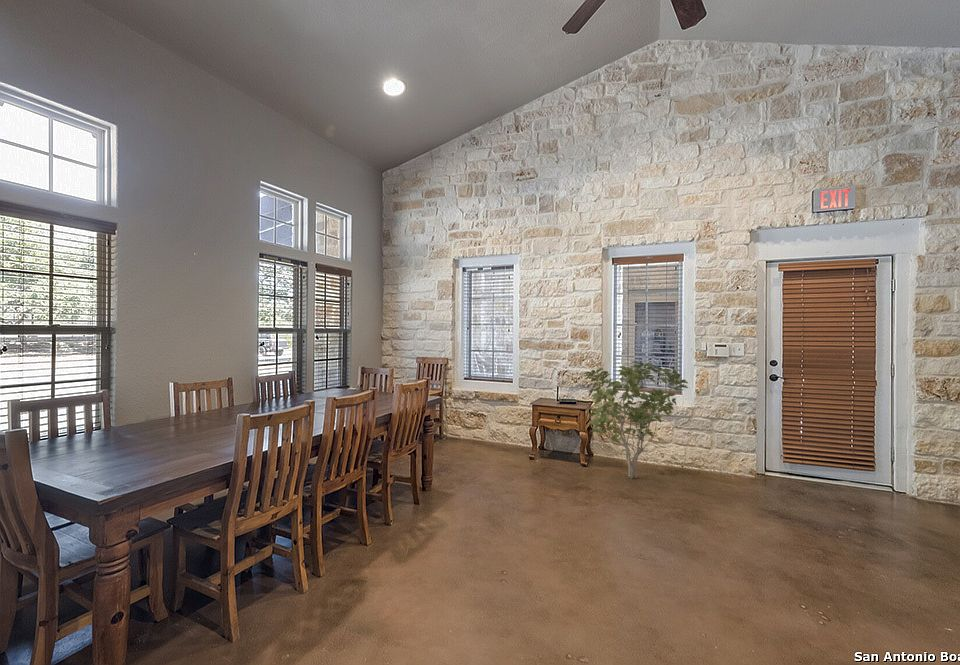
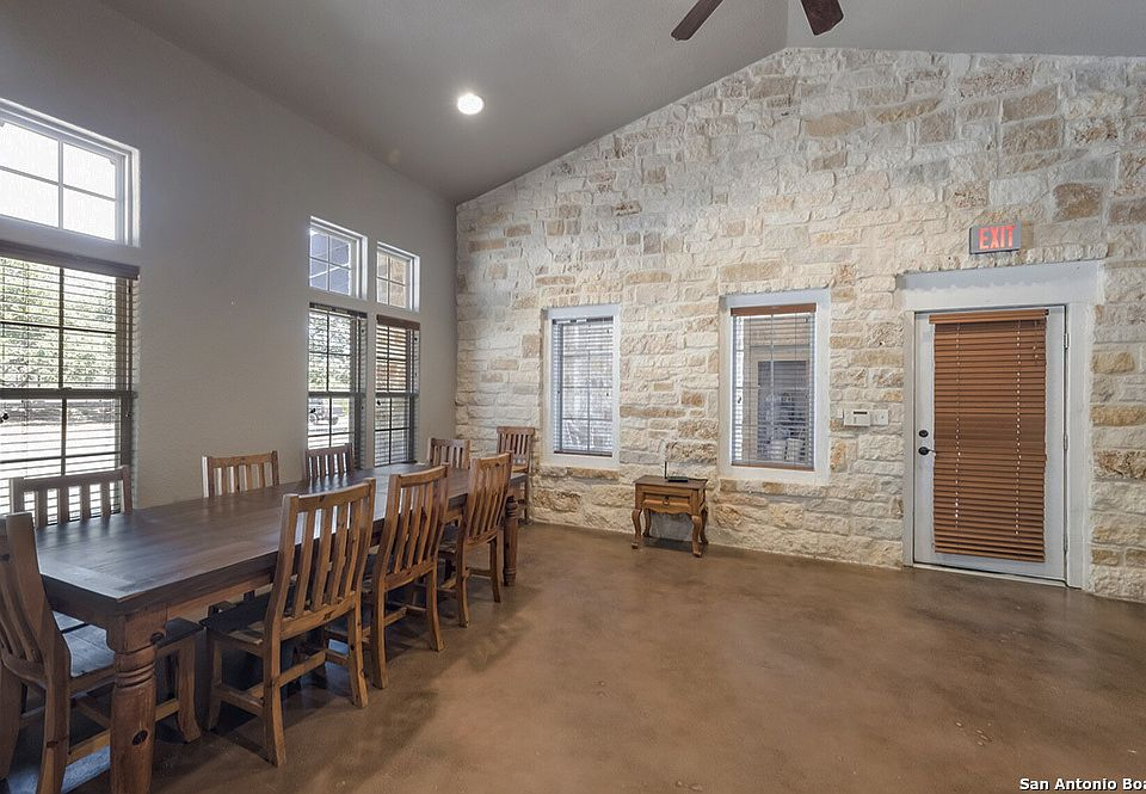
- shrub [583,360,689,479]
